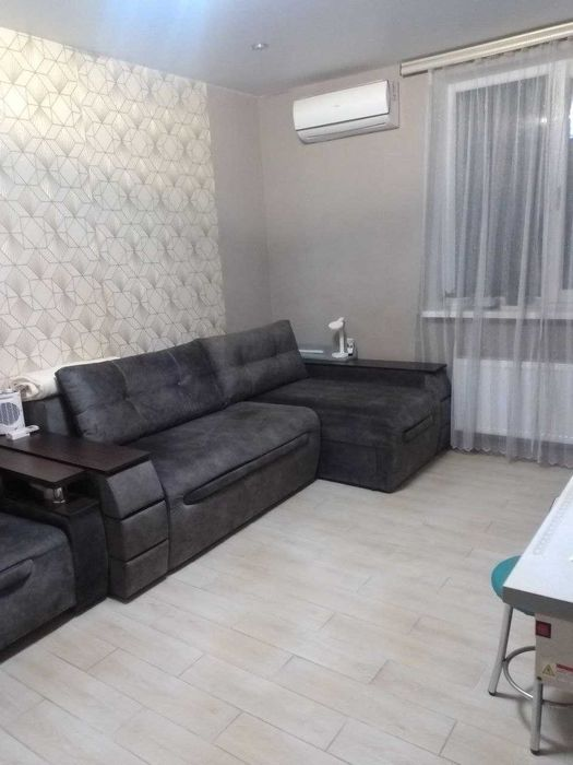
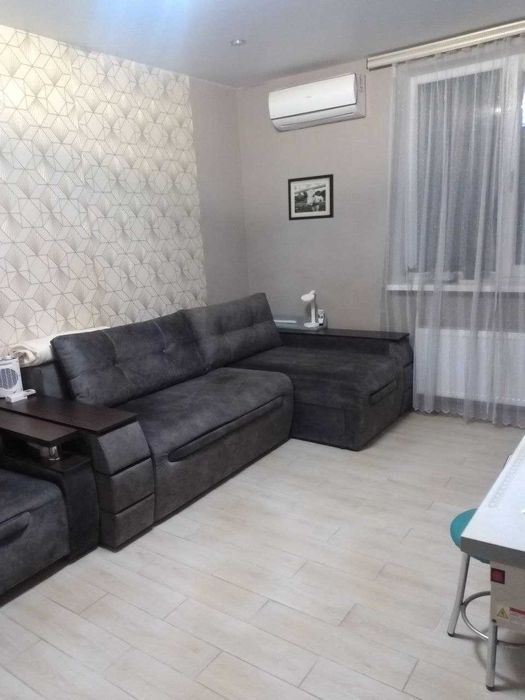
+ picture frame [287,173,335,221]
